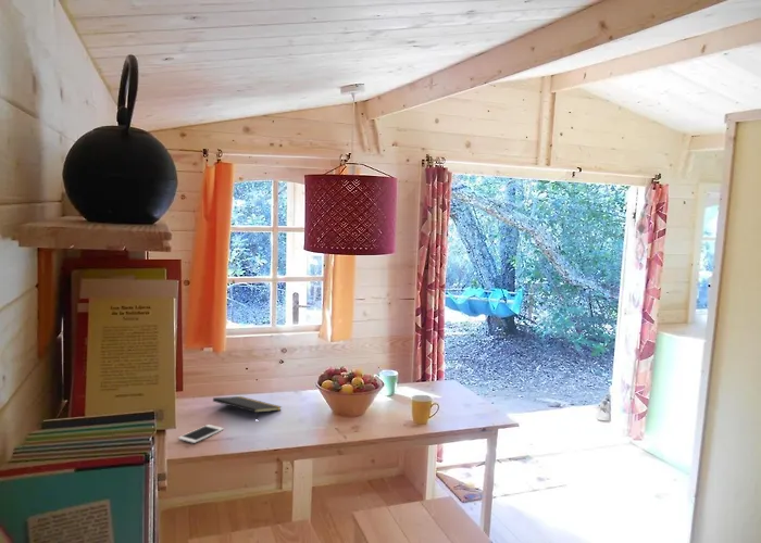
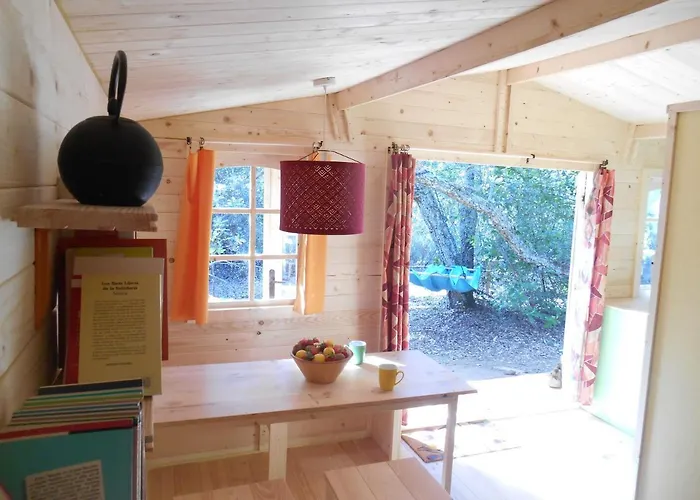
- cell phone [177,424,225,444]
- notepad [212,395,283,418]
